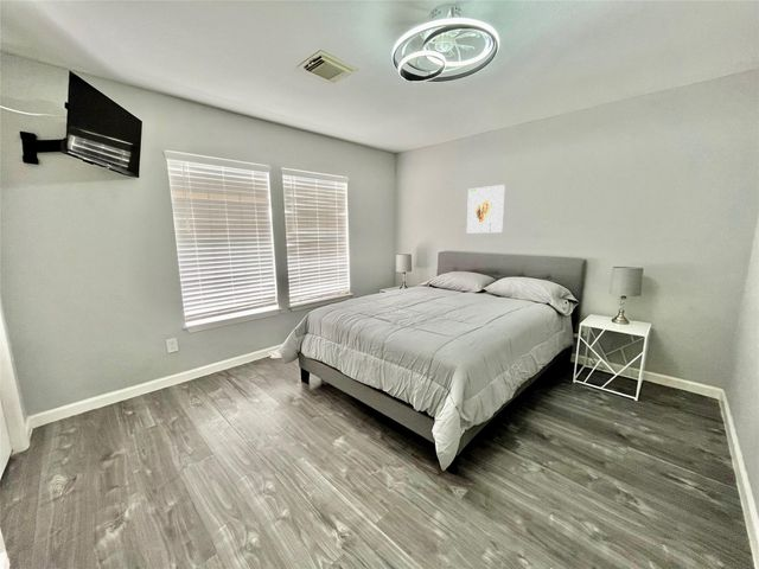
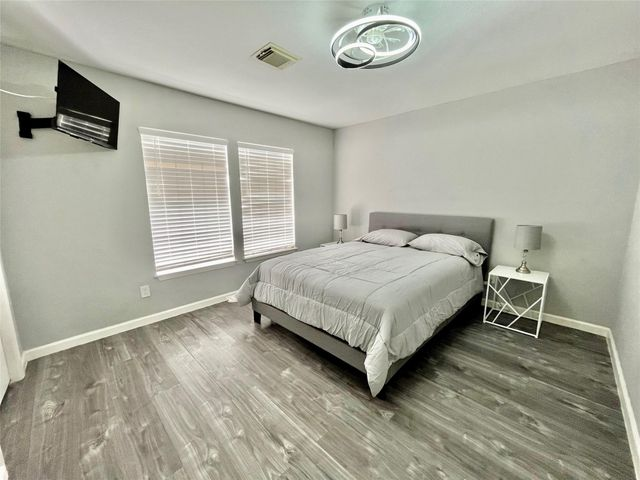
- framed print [466,184,506,234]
